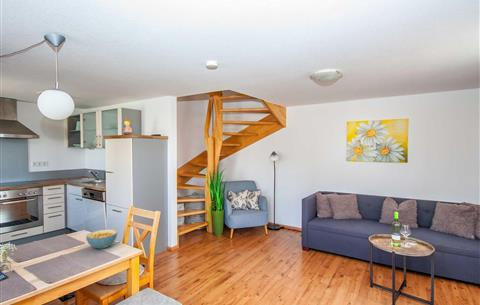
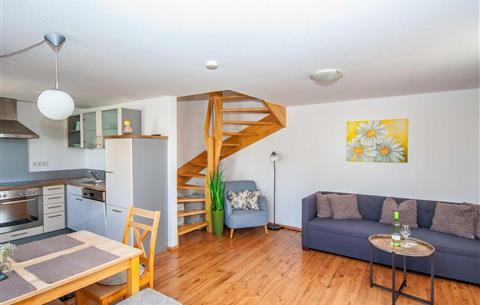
- cereal bowl [85,228,119,250]
